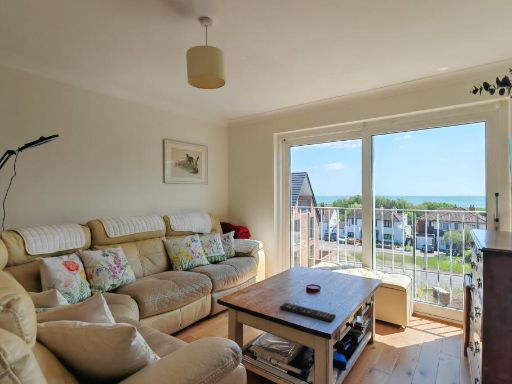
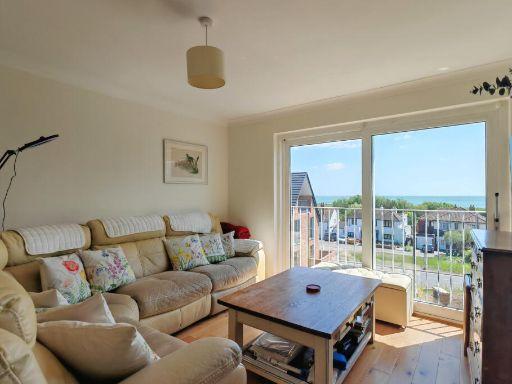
- remote control [279,302,337,324]
